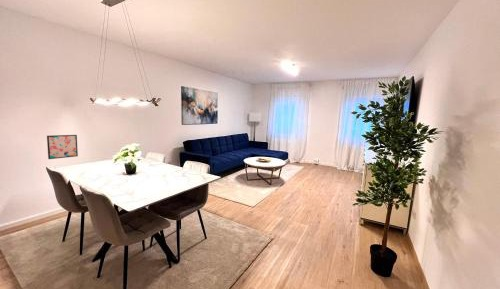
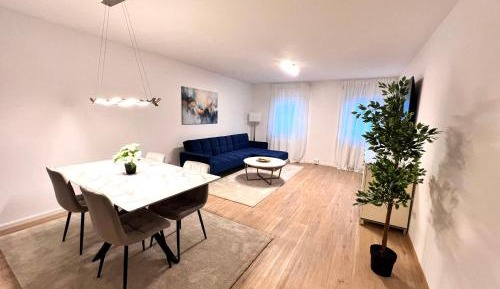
- wall art [46,134,79,160]
